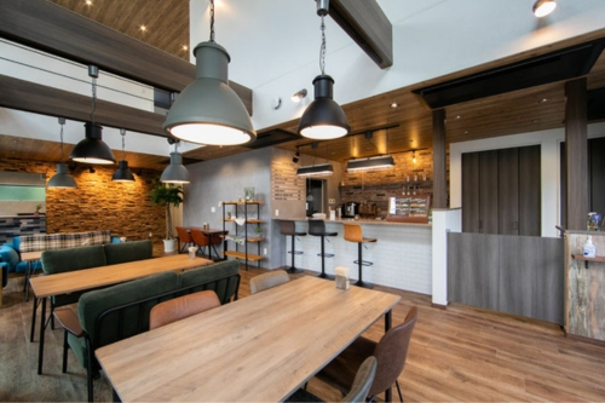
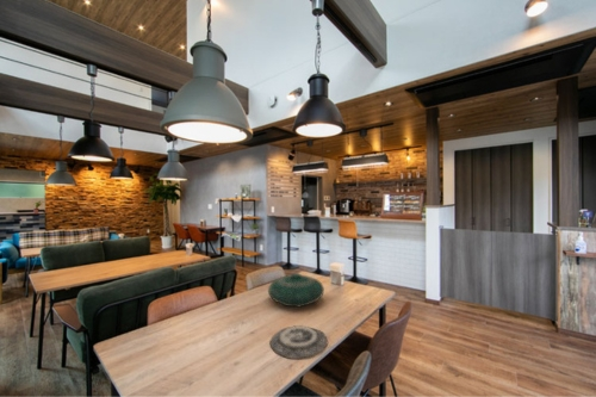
+ plate [268,324,328,360]
+ decorative bowl [267,272,325,308]
